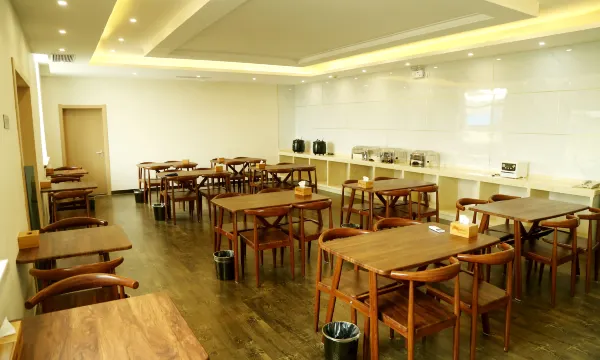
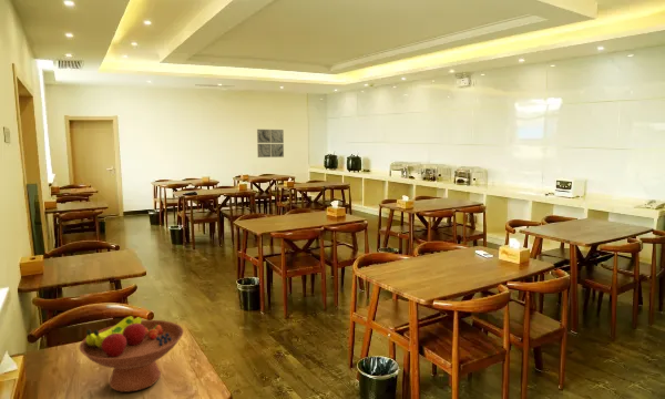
+ wall art [256,129,285,158]
+ fruit bowl [79,315,184,393]
